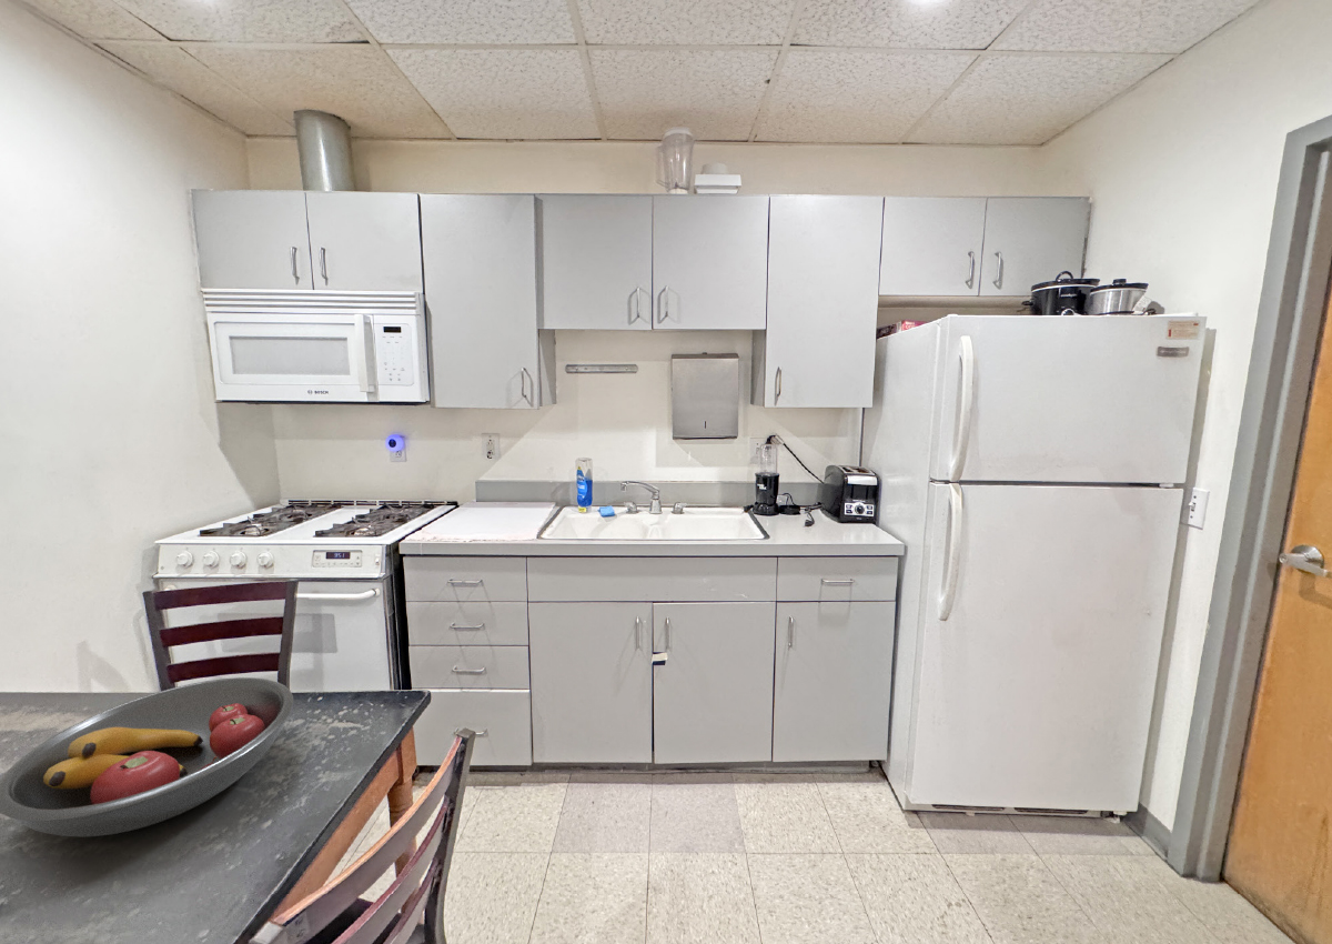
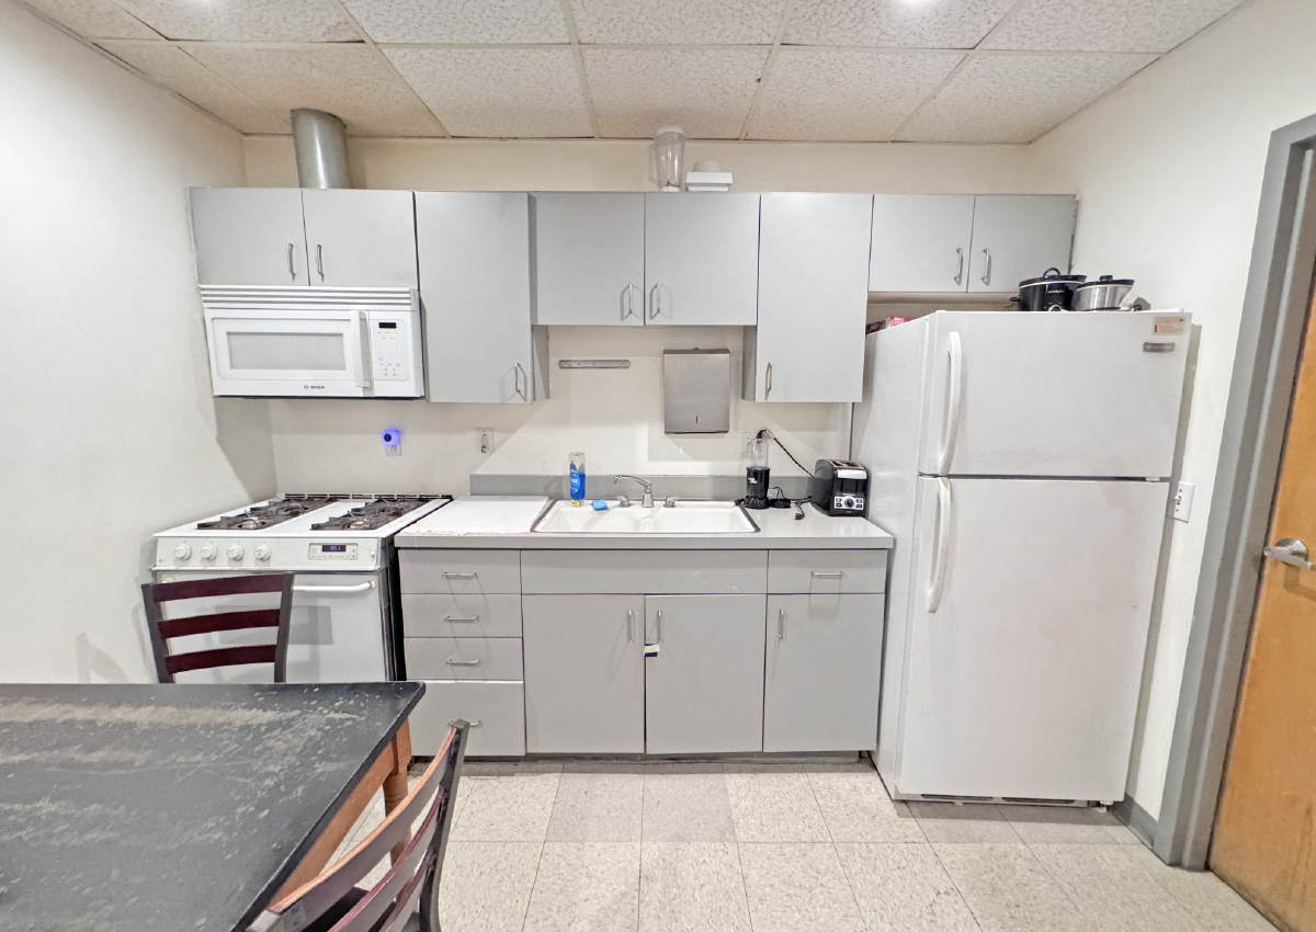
- fruit bowl [0,676,294,837]
